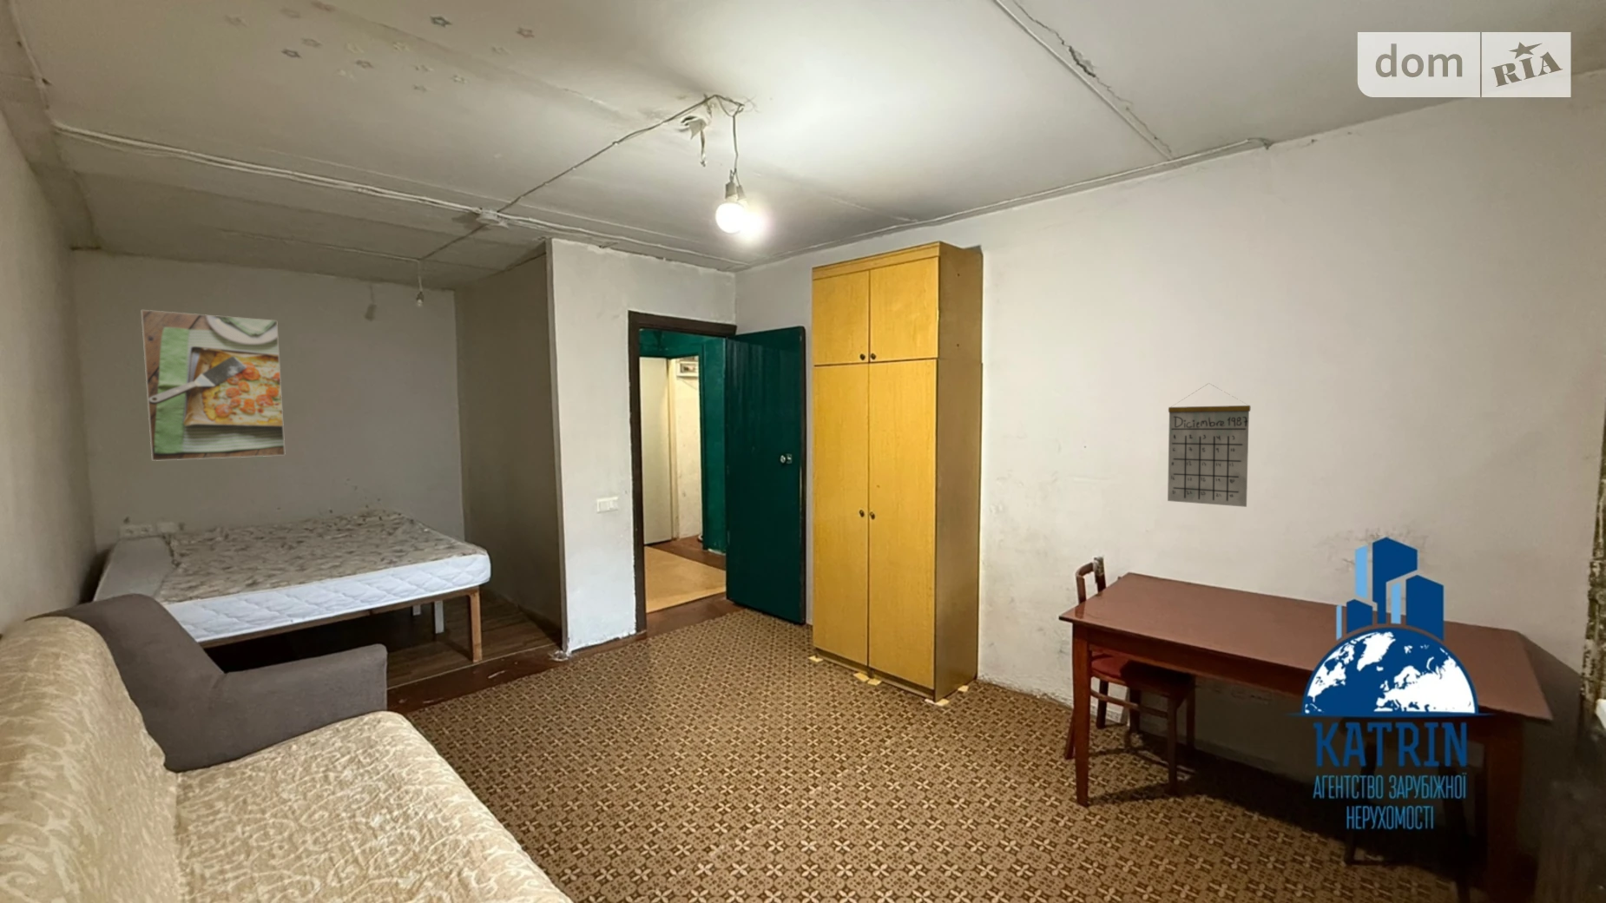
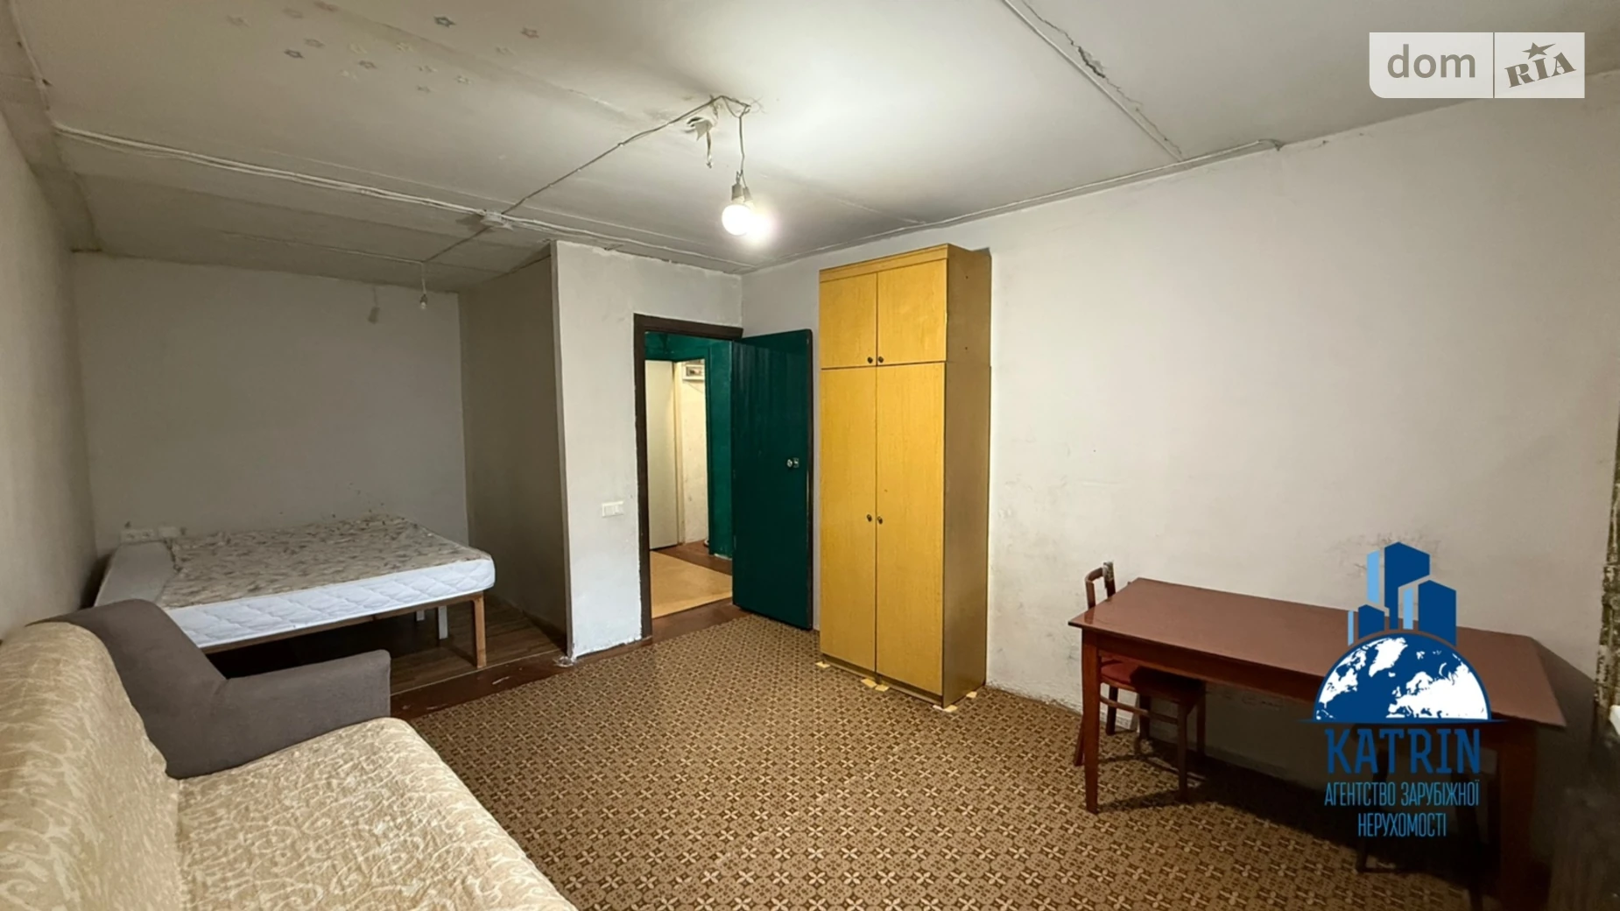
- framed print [140,309,287,462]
- calendar [1167,383,1251,508]
